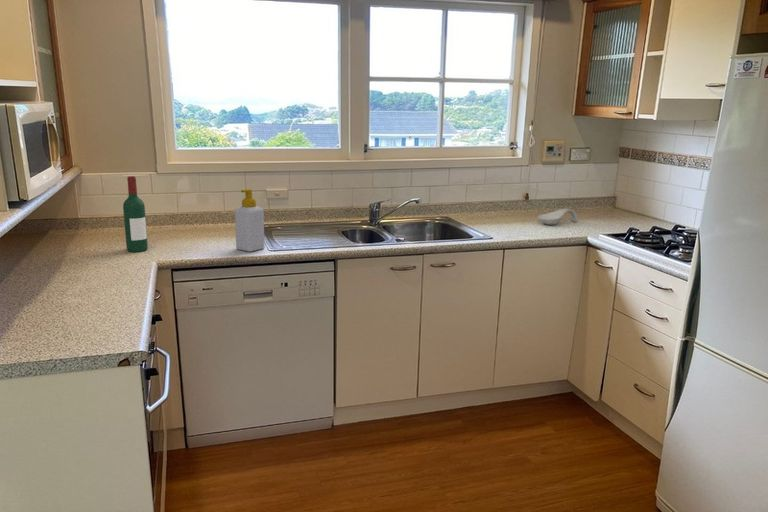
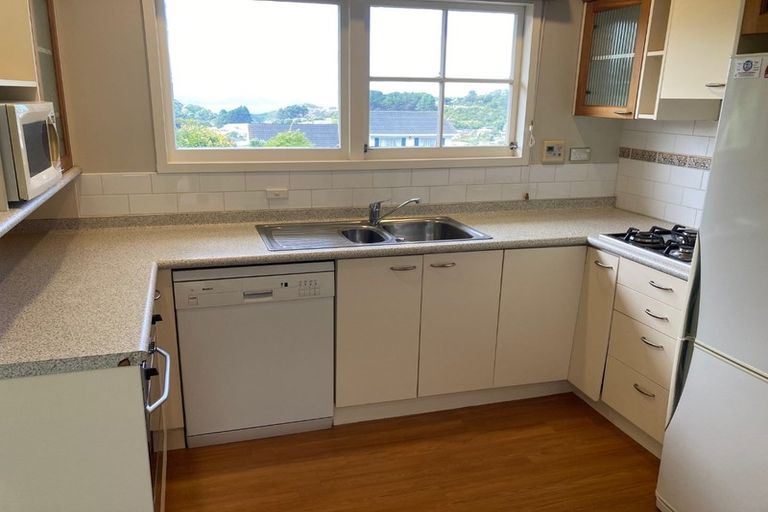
- spoon rest [537,208,579,226]
- soap bottle [234,188,265,253]
- wine bottle [122,175,149,253]
